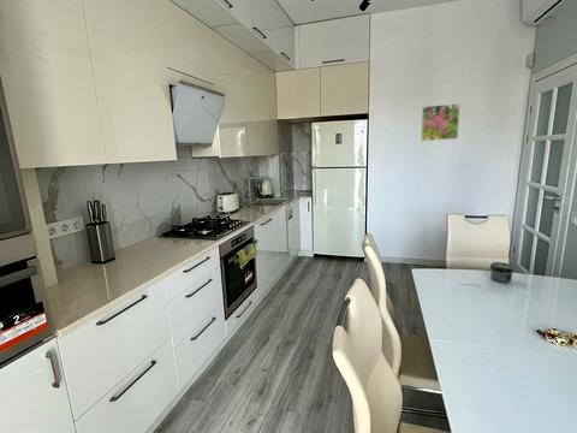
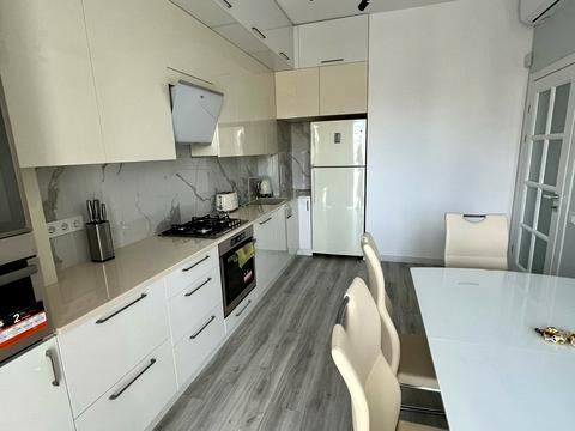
- jar [489,261,514,284]
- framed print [420,102,462,142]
